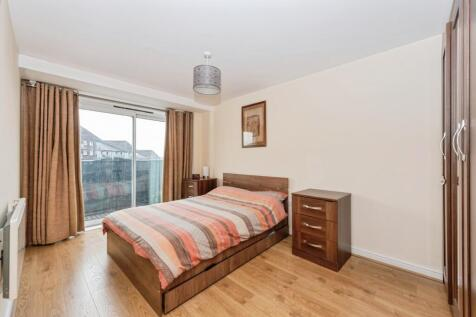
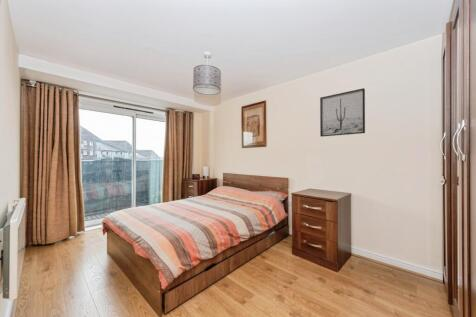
+ wall art [319,87,366,138]
